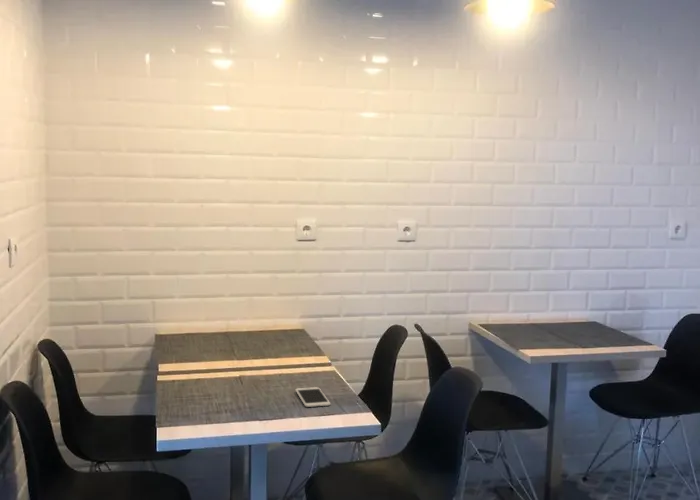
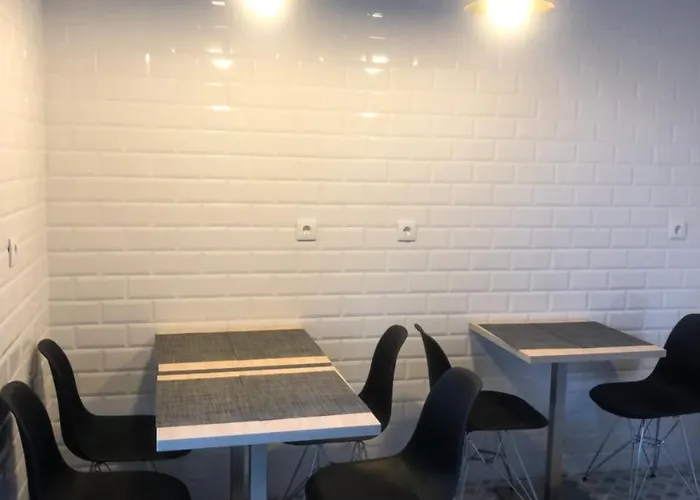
- smartphone [295,386,331,408]
